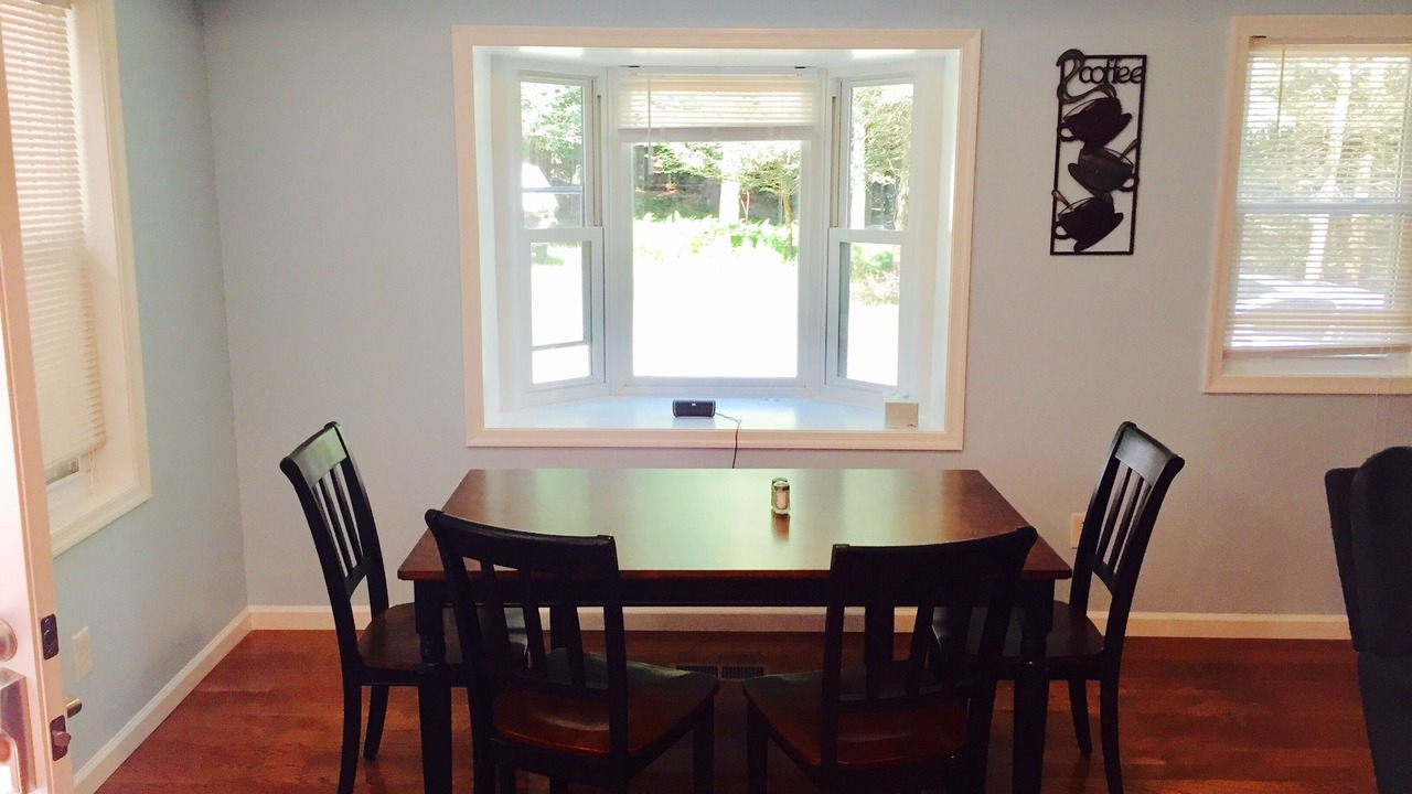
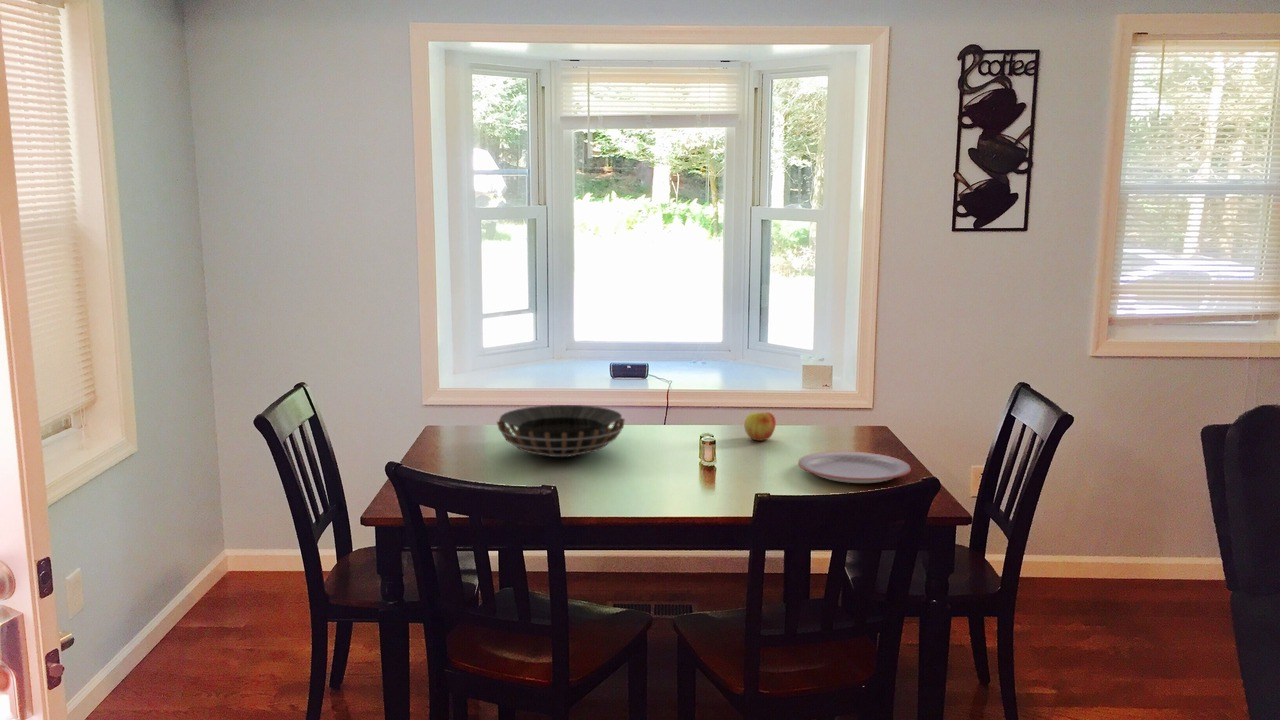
+ plate [797,450,912,484]
+ apple [743,411,777,442]
+ decorative bowl [496,404,626,458]
